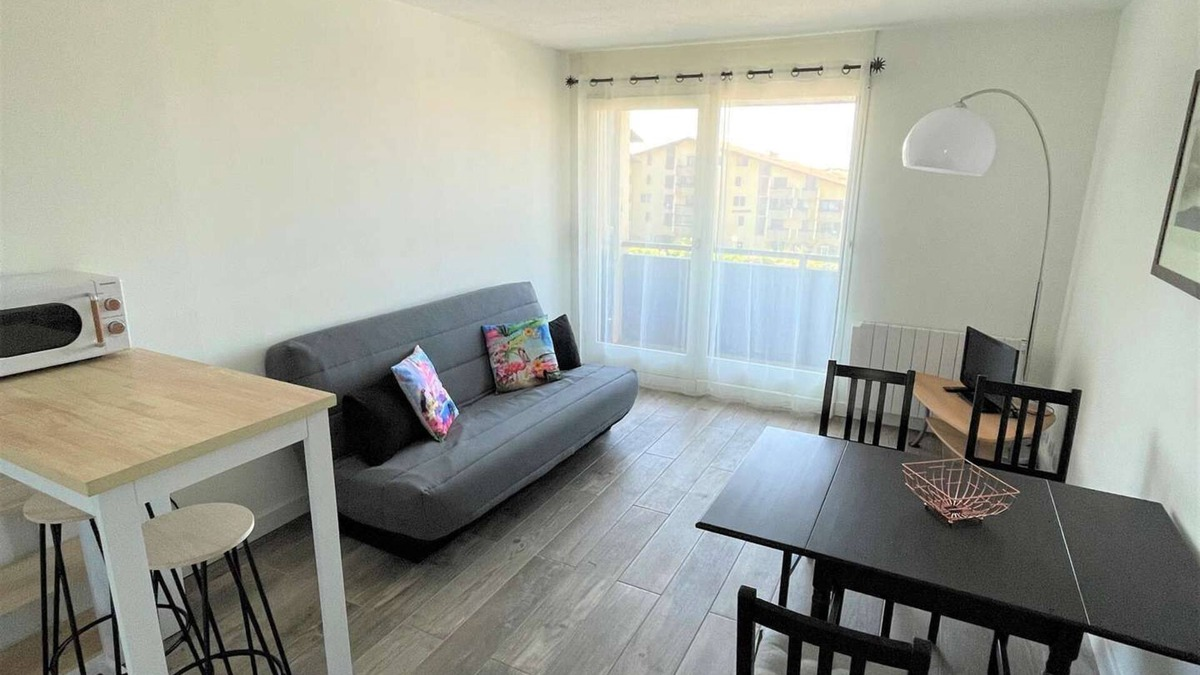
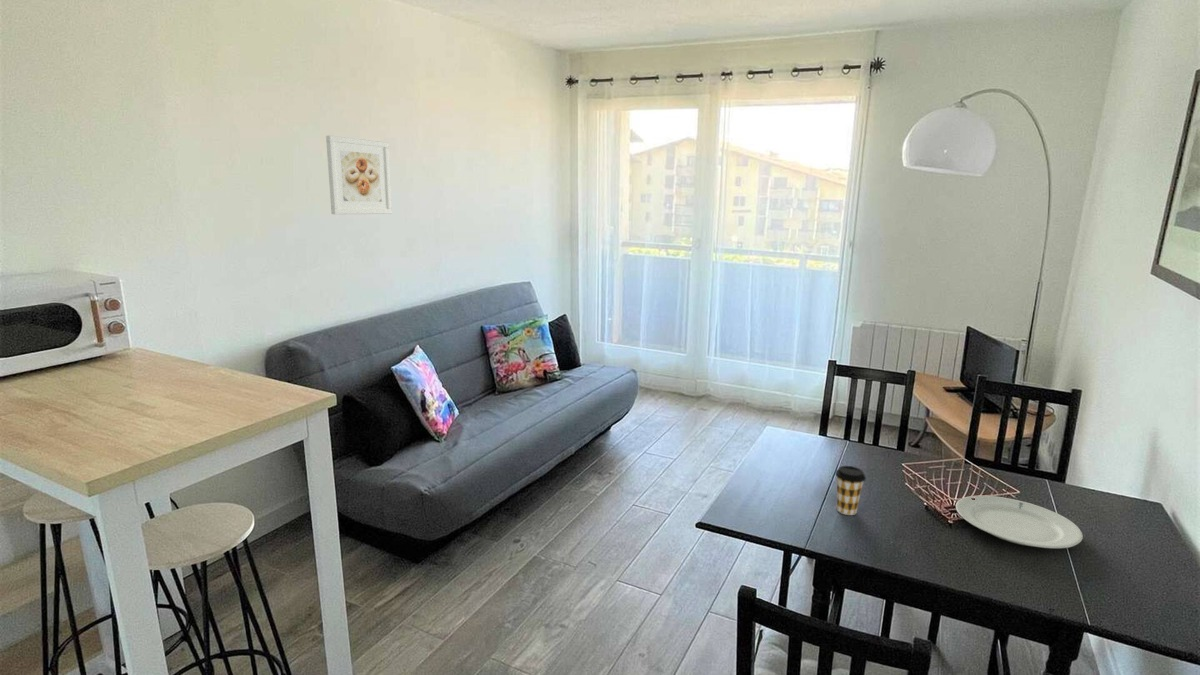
+ chinaware [955,495,1084,549]
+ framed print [325,135,393,215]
+ coffee cup [834,465,867,516]
